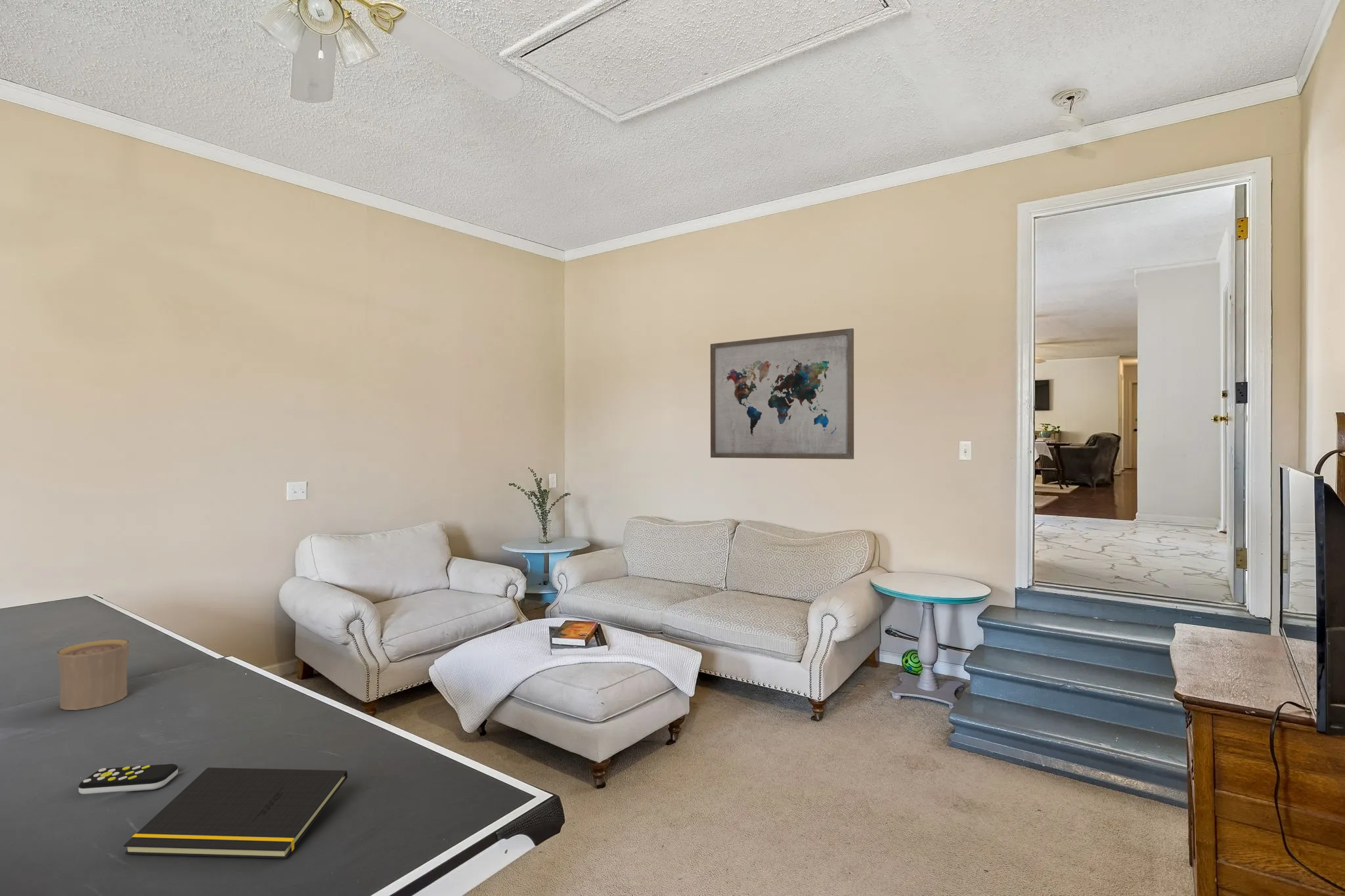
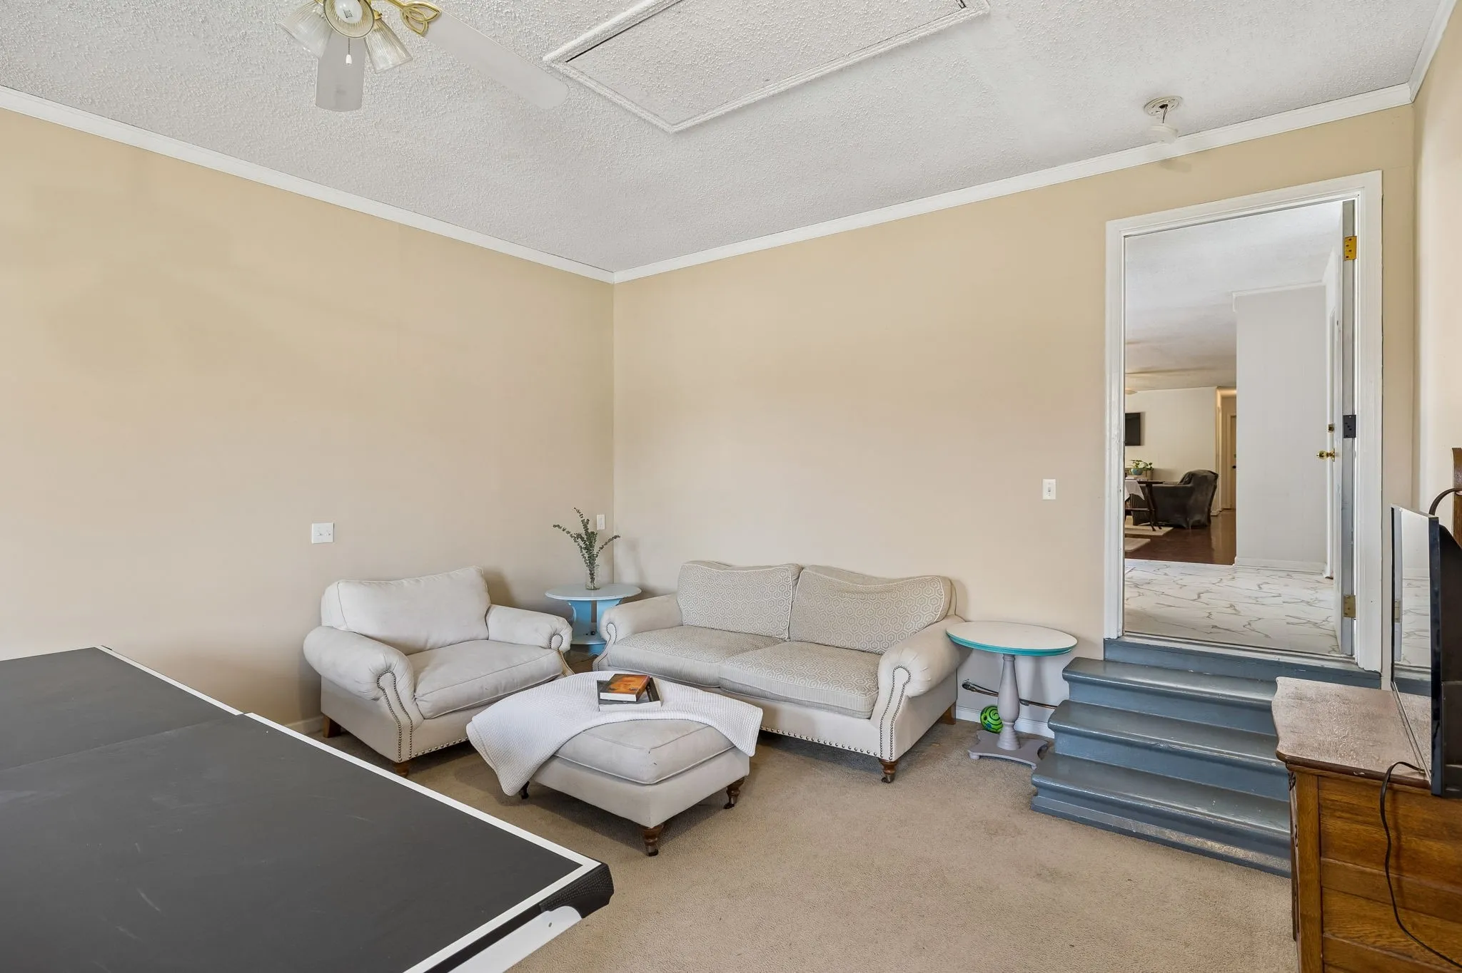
- wall art [710,328,854,460]
- notepad [123,767,348,859]
- remote control [78,763,179,795]
- cup [56,639,131,711]
